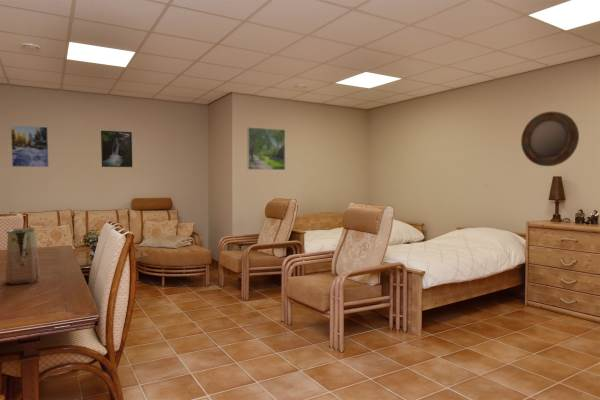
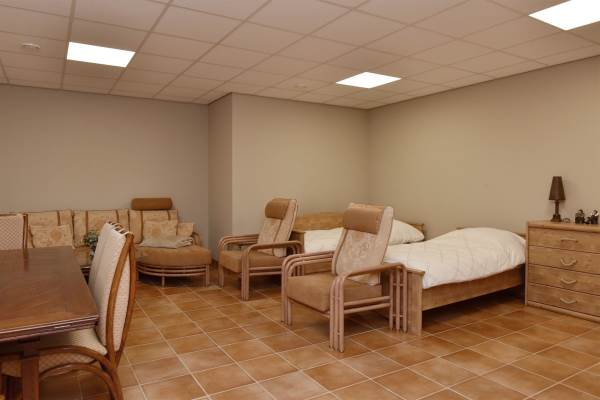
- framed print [10,124,50,168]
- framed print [100,130,133,168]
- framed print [246,126,286,171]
- home mirror [520,111,580,167]
- vase [5,227,41,285]
